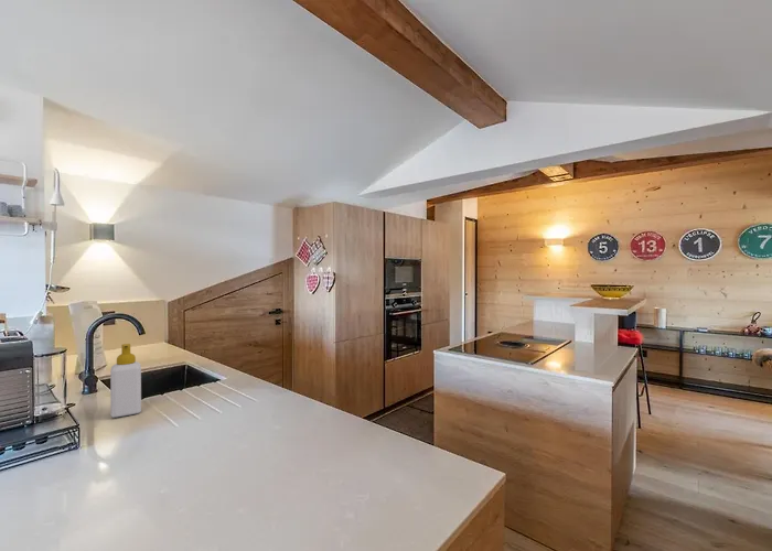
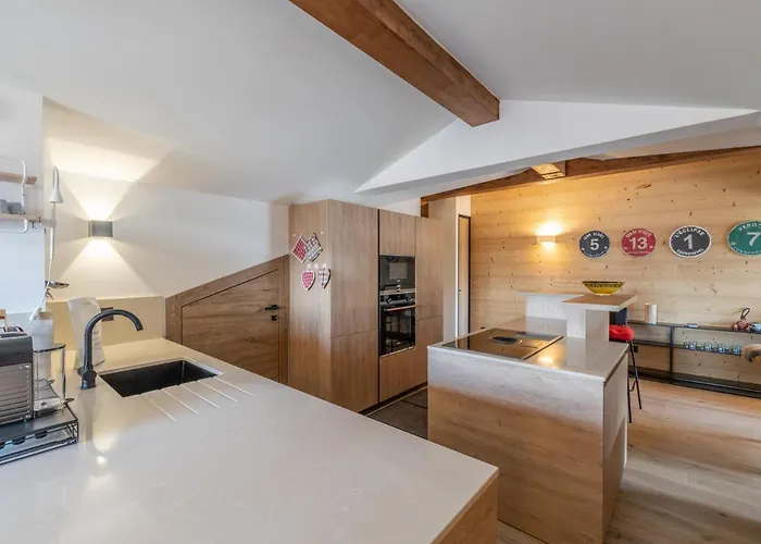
- soap bottle [109,343,142,419]
